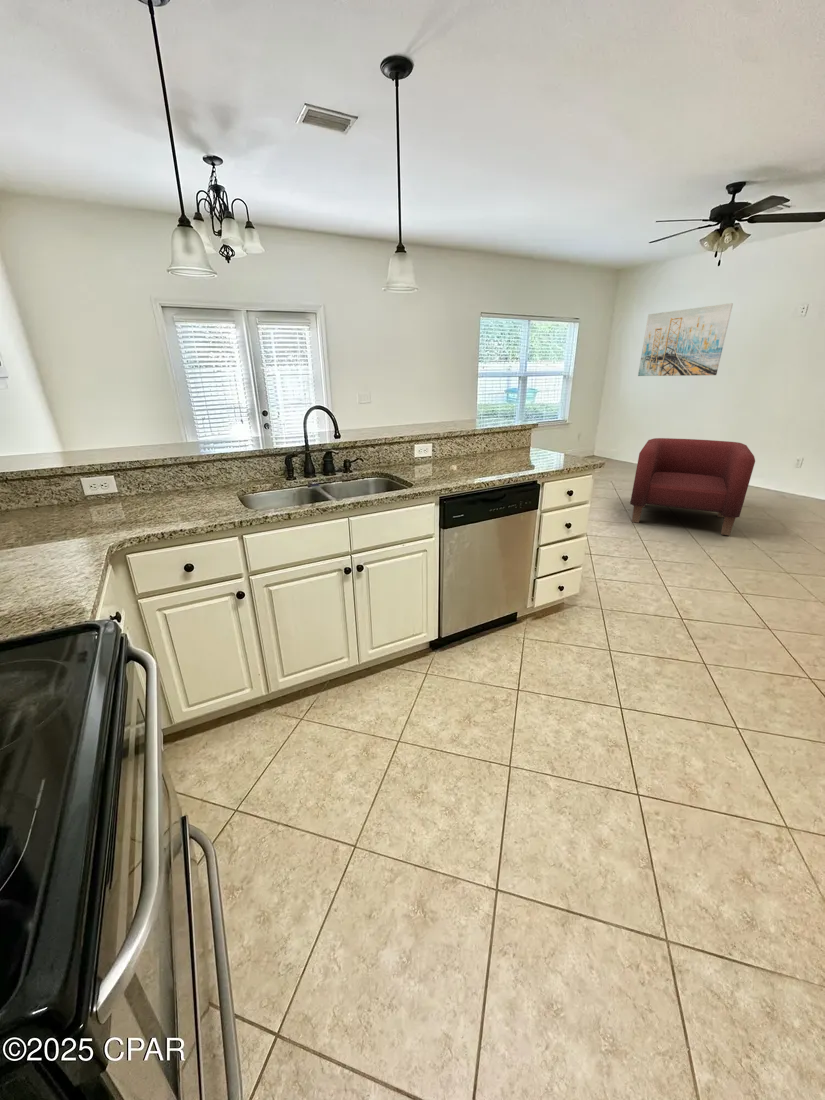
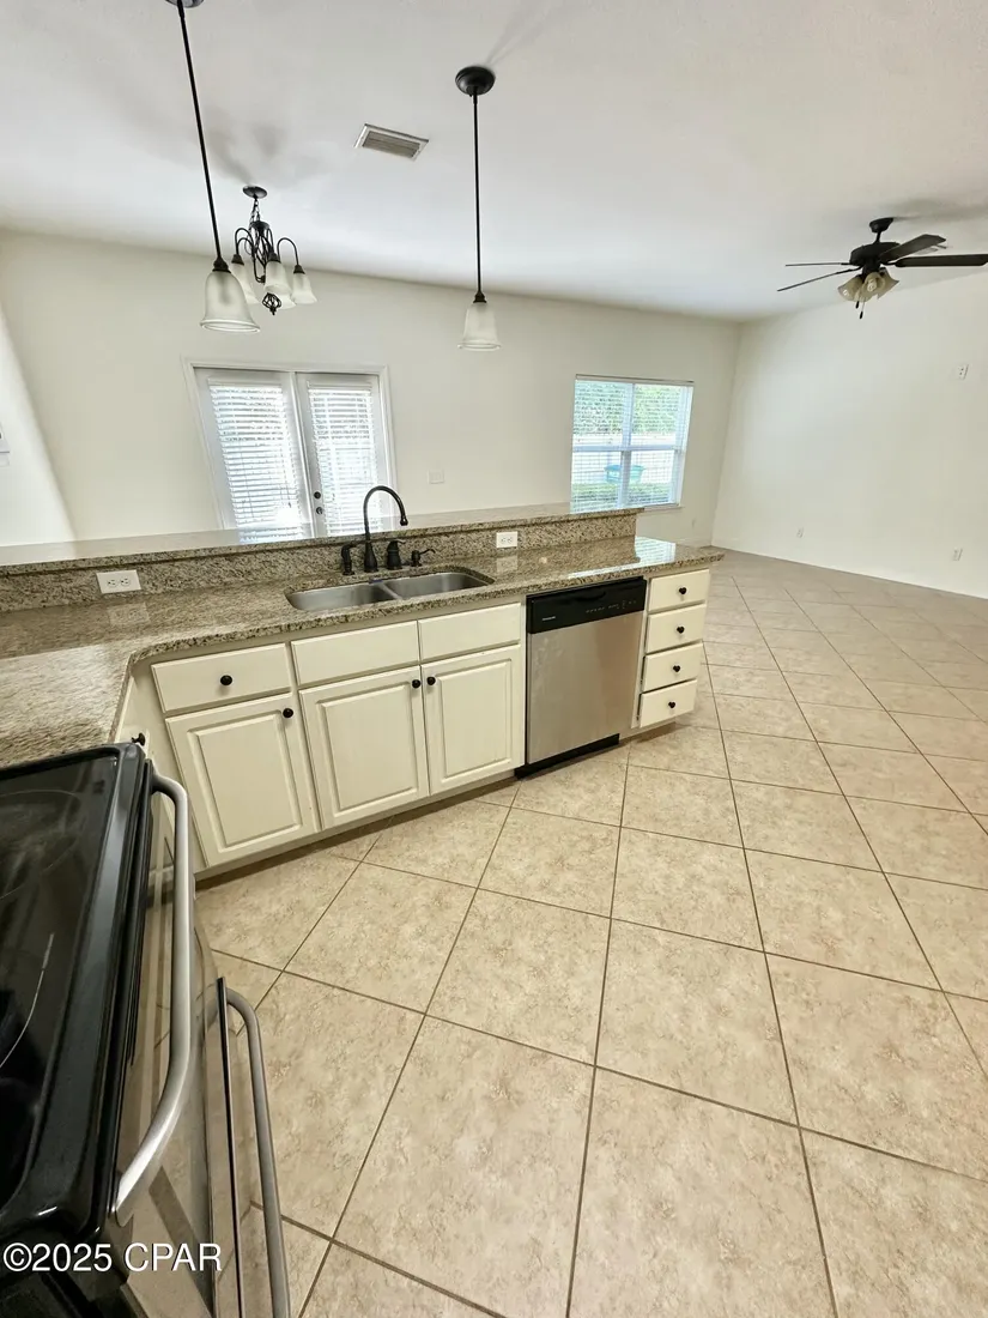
- wall art [637,302,734,377]
- armchair [629,437,756,536]
